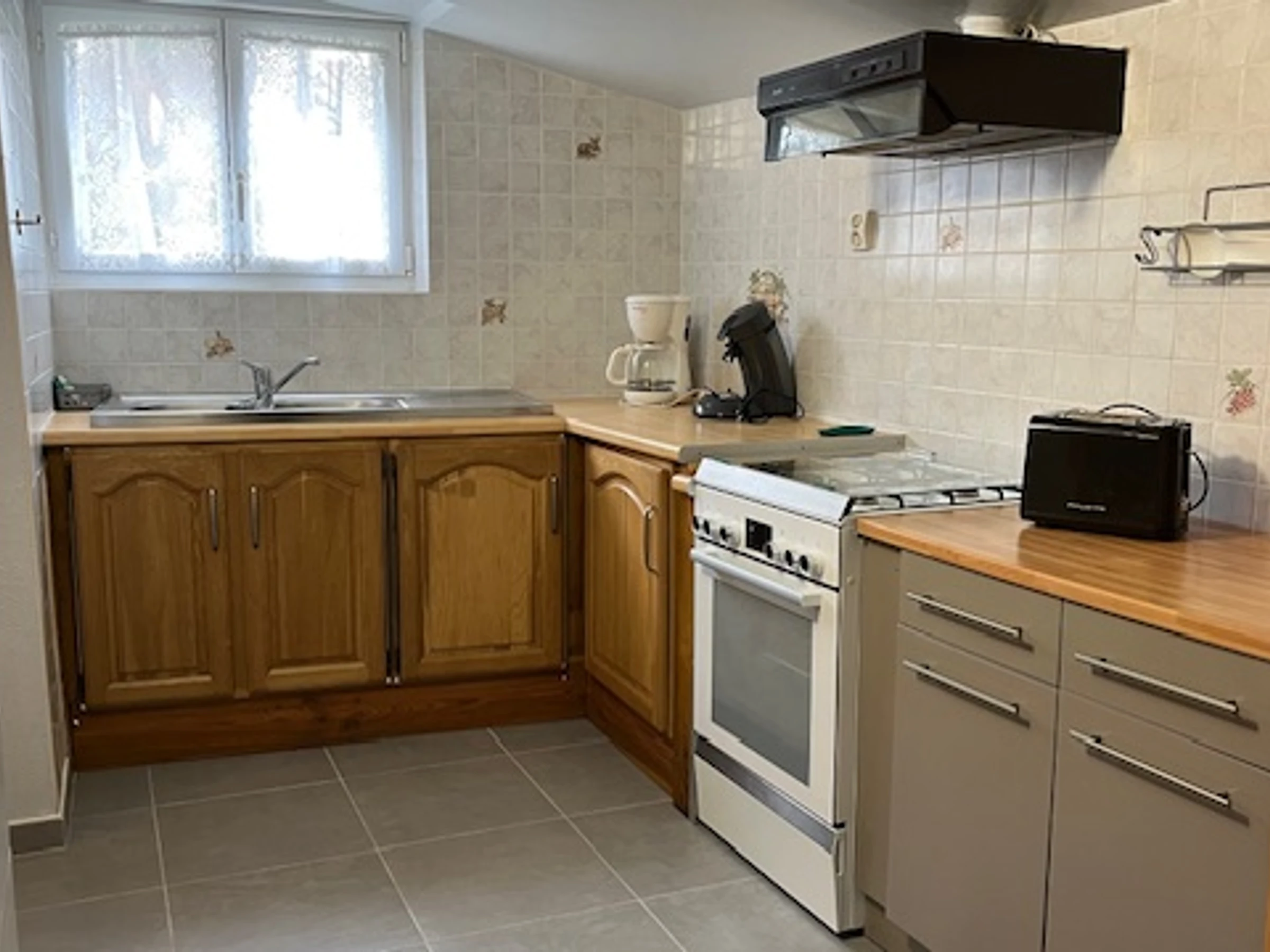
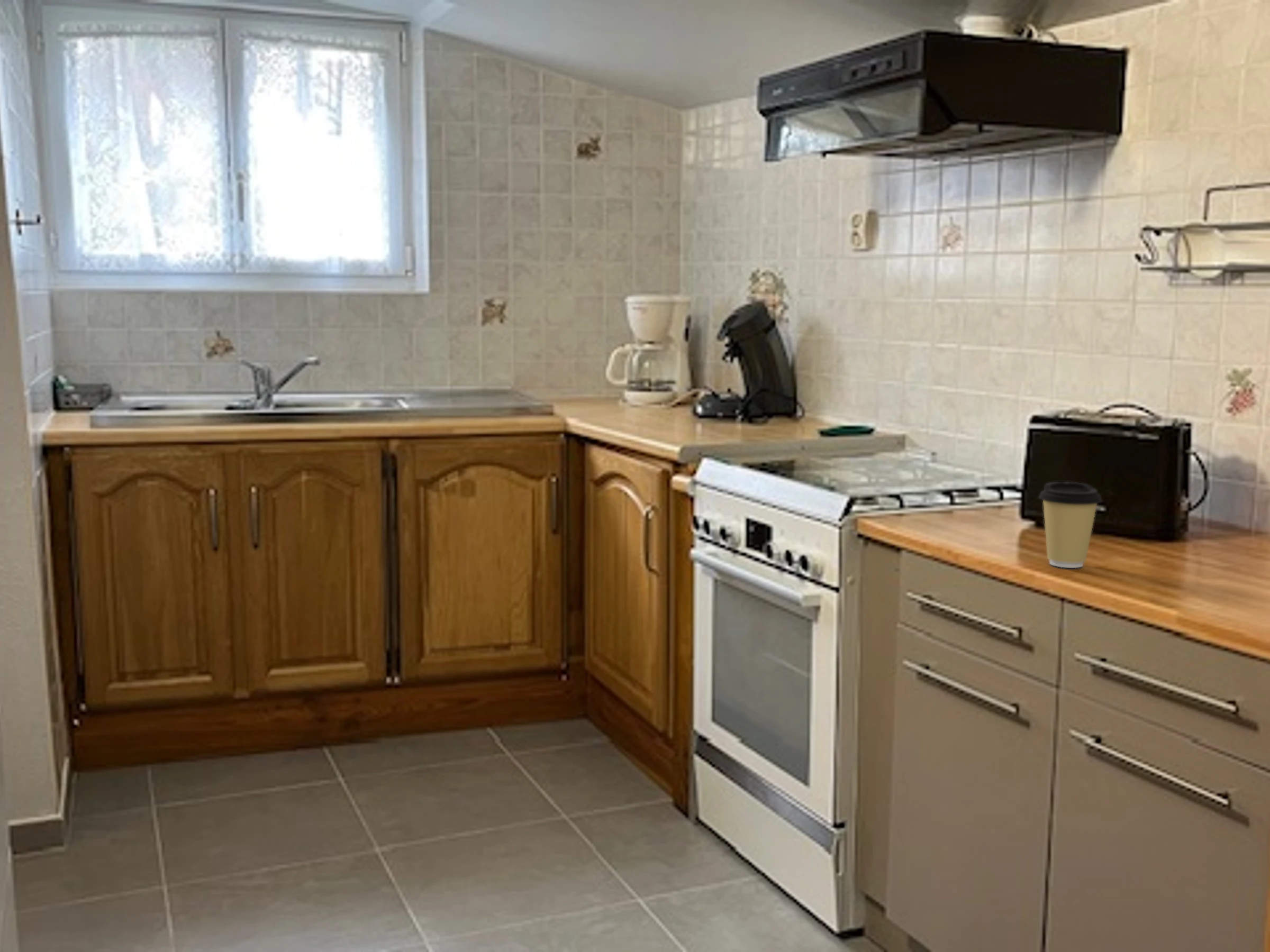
+ coffee cup [1038,481,1103,569]
